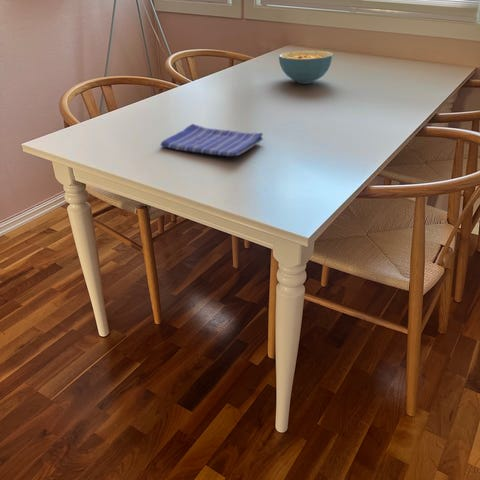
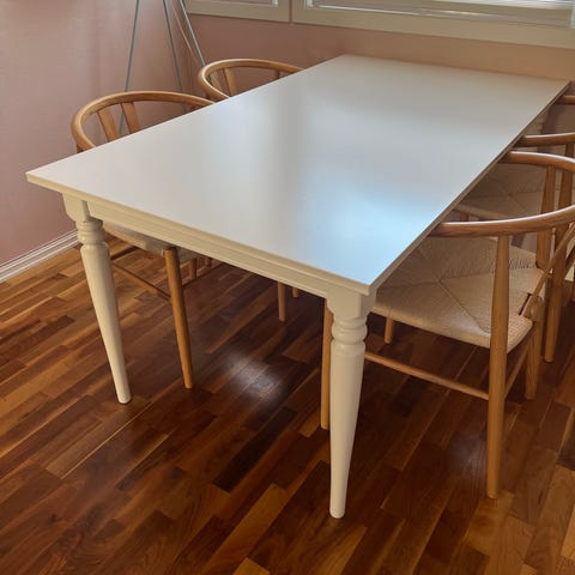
- dish towel [160,123,264,157]
- cereal bowl [278,50,334,84]
